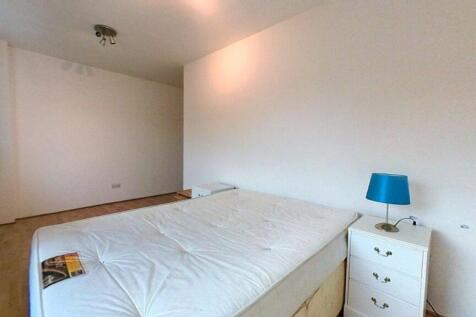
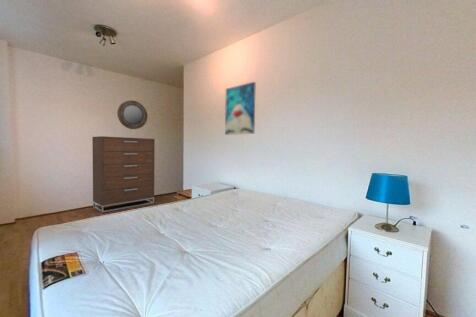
+ wall art [224,81,257,136]
+ home mirror [116,99,149,130]
+ dresser [91,135,156,213]
